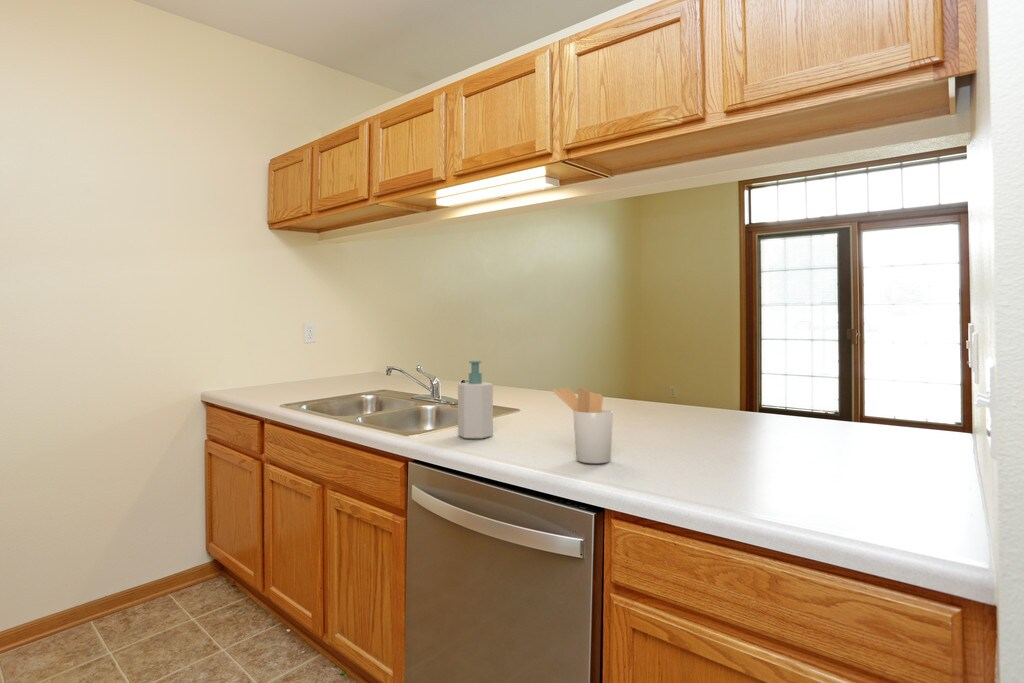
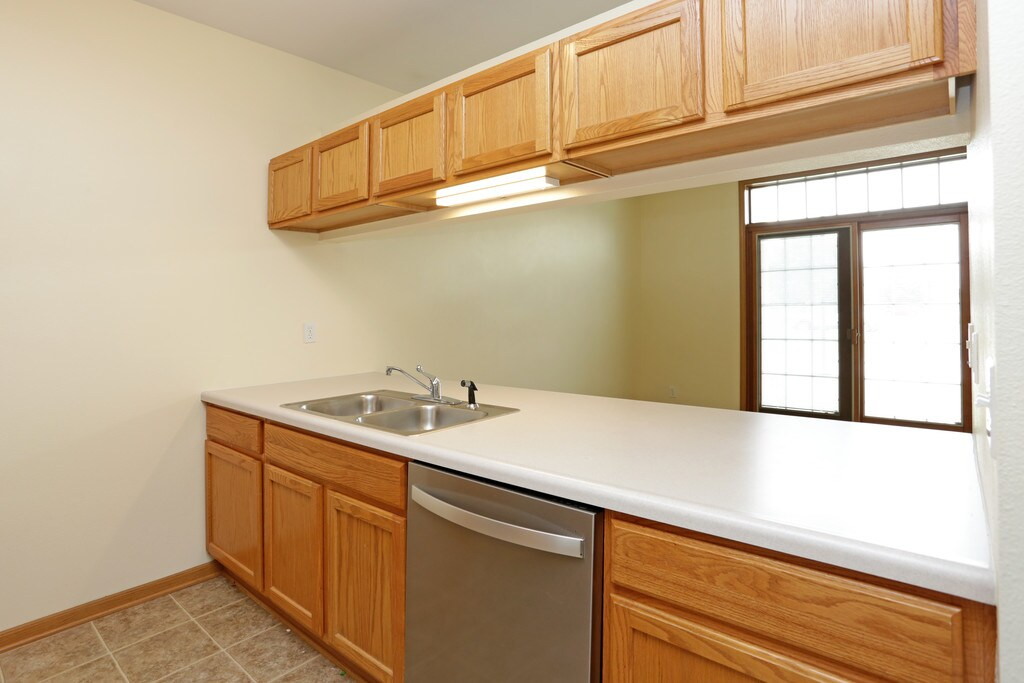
- soap bottle [457,360,494,440]
- utensil holder [552,387,614,464]
